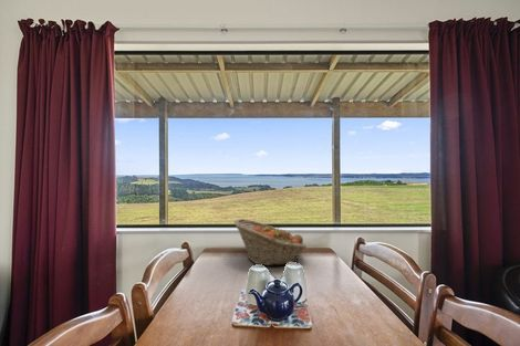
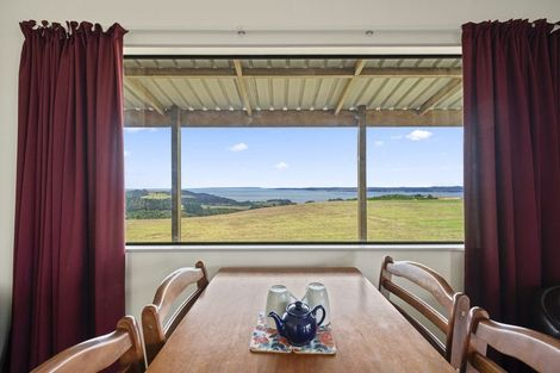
- fruit basket [232,218,308,266]
